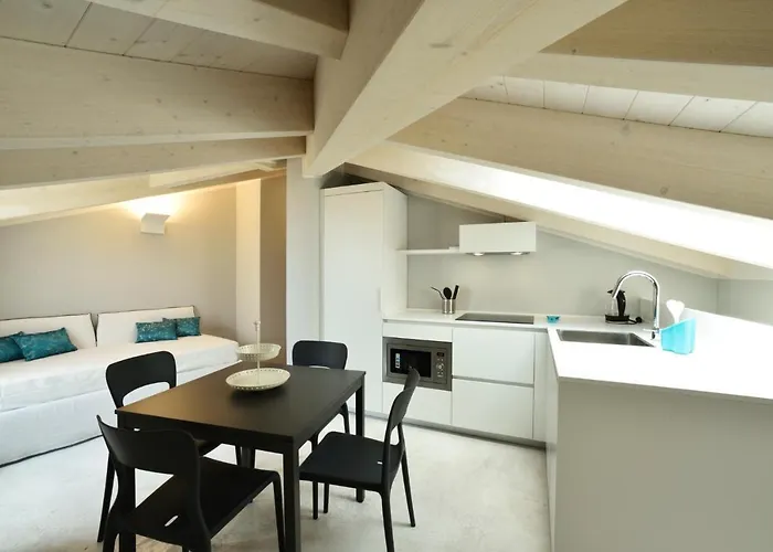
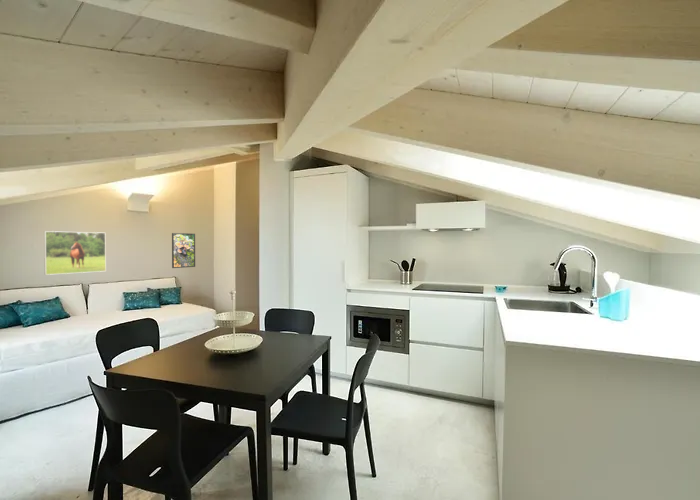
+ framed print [171,232,196,269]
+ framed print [43,230,107,276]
